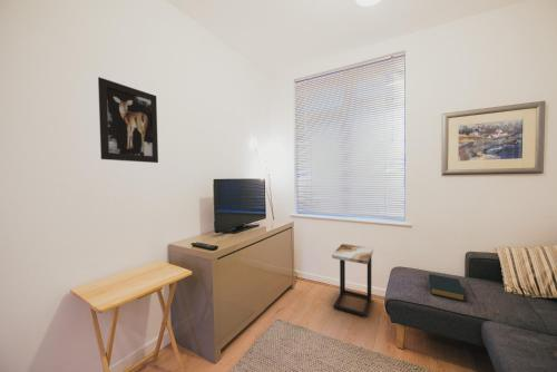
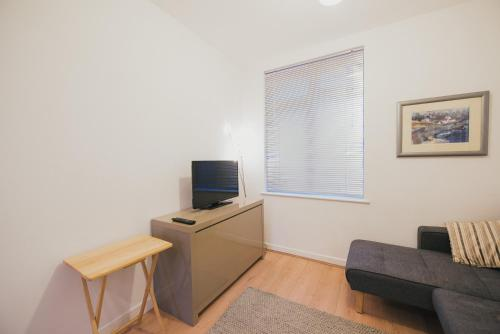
- side table [331,243,374,319]
- wall art [97,76,159,164]
- hardback book [428,273,466,302]
